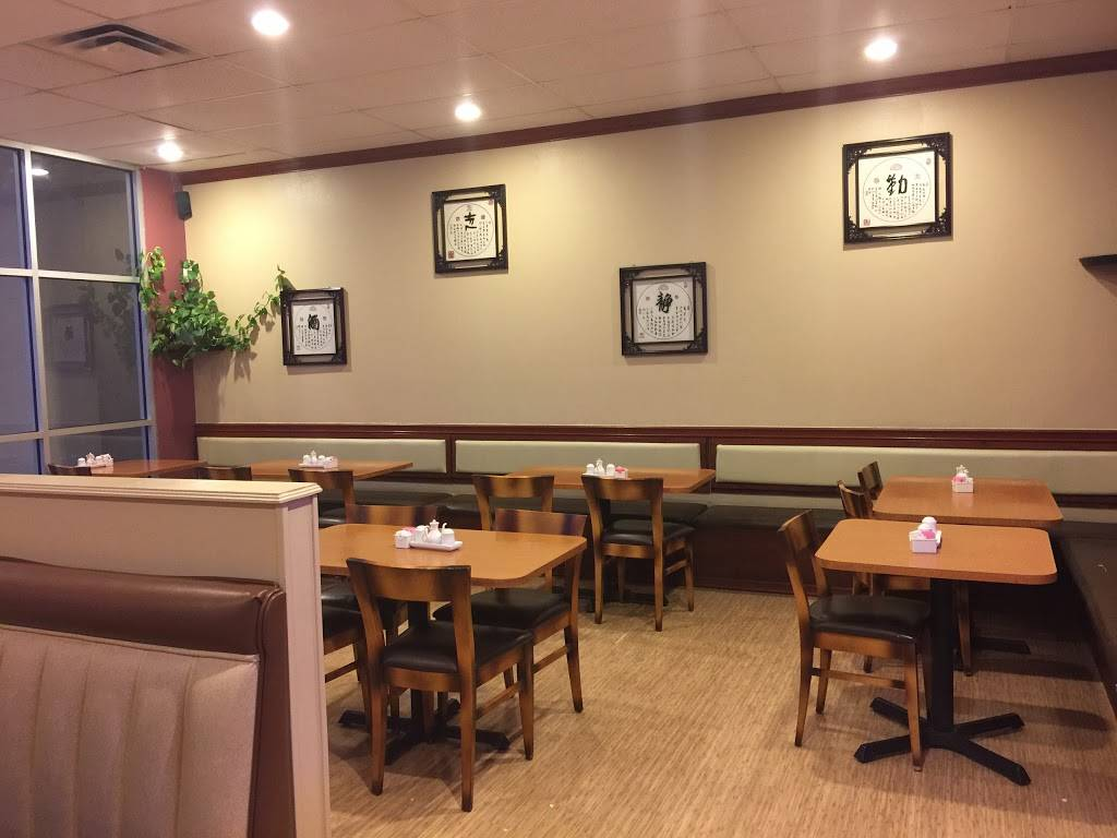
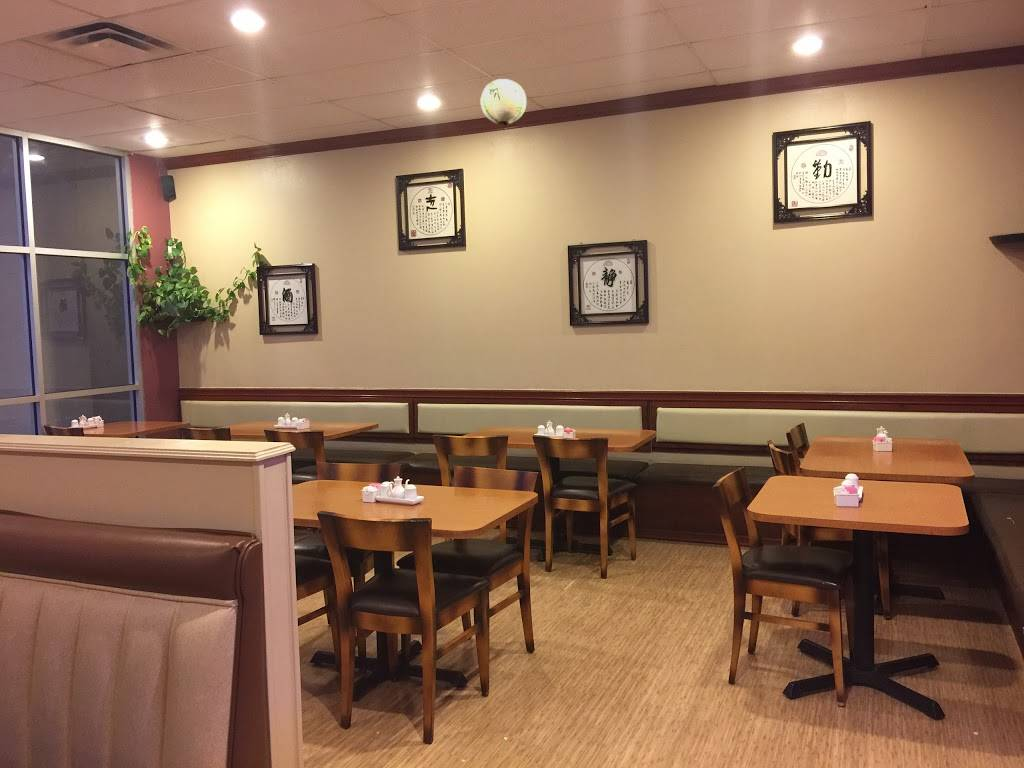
+ paper lantern [479,78,527,126]
